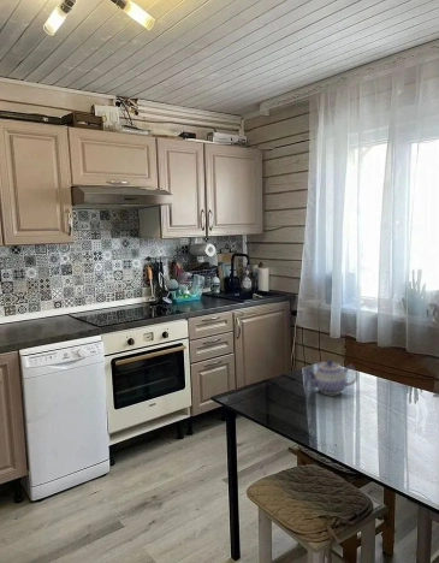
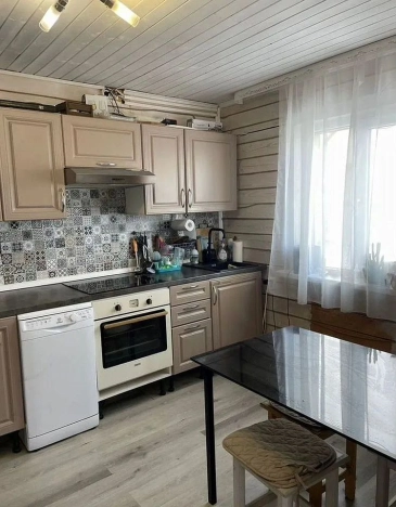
- teapot [302,358,358,396]
